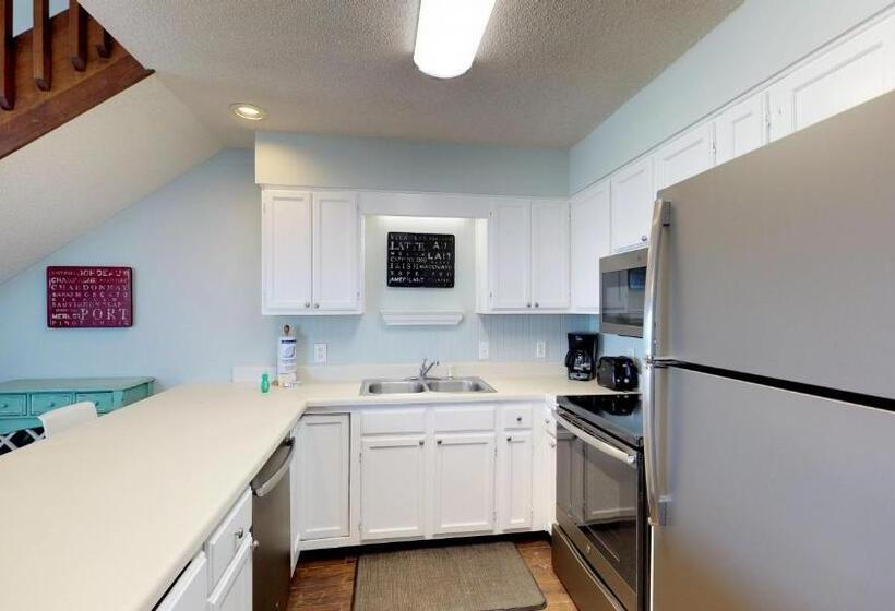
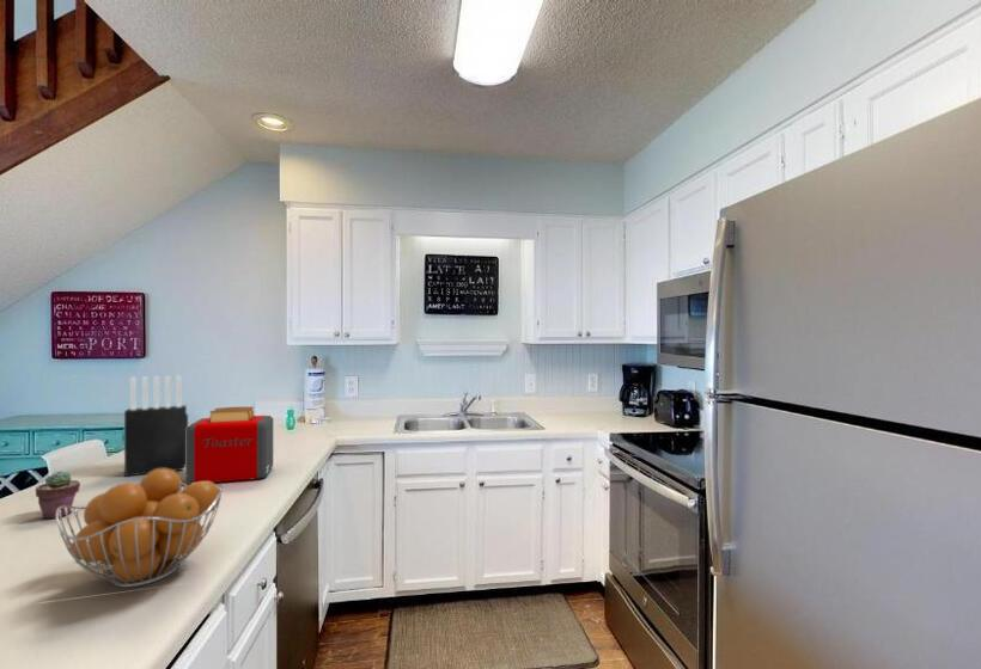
+ knife block [123,374,189,478]
+ potted succulent [33,469,81,520]
+ fruit basket [55,468,225,589]
+ toaster [185,406,274,485]
